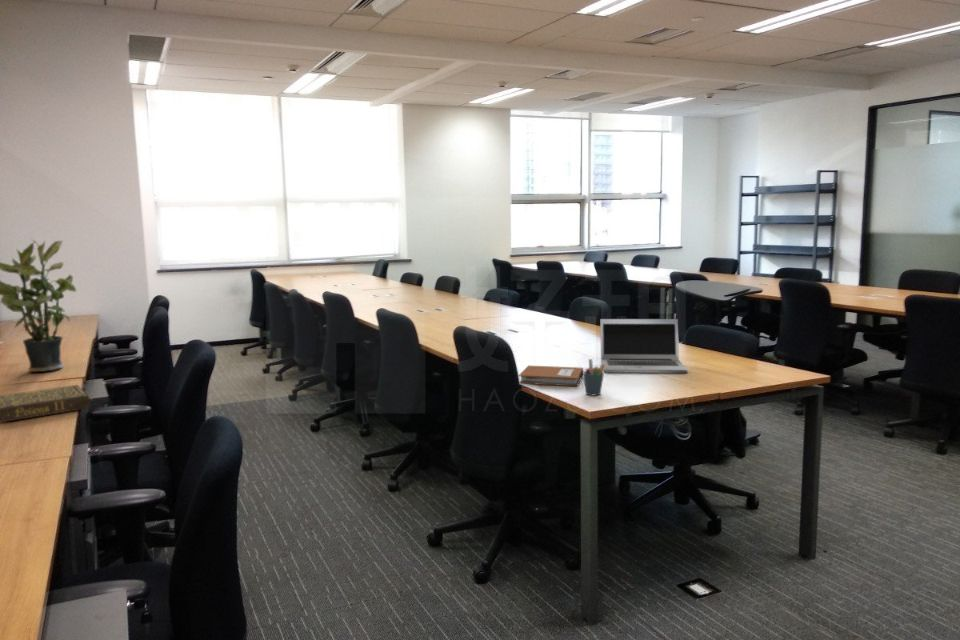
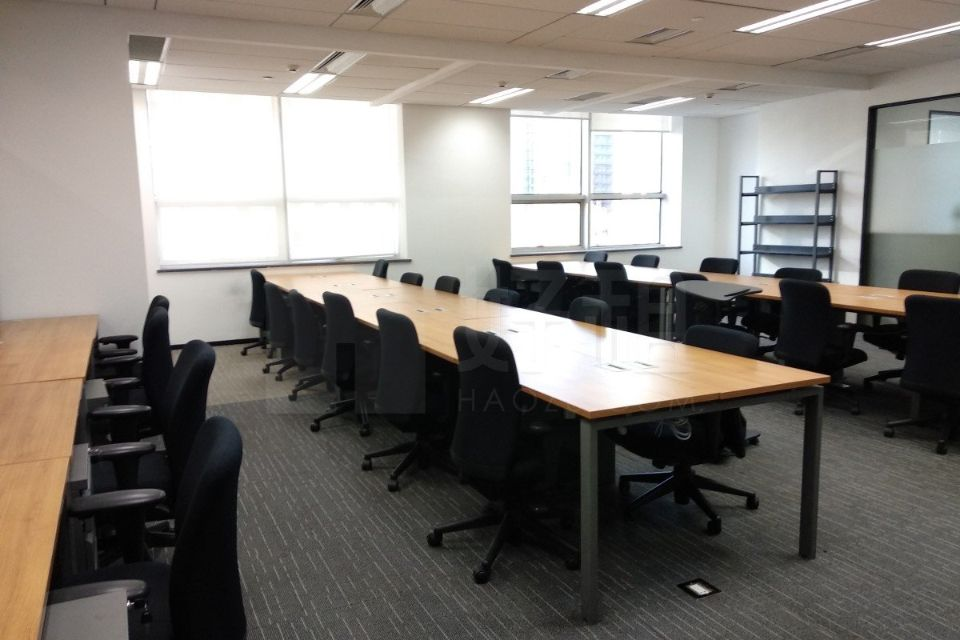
- pen holder [582,358,605,396]
- book [0,384,93,423]
- potted plant [0,238,77,373]
- notebook [518,364,584,387]
- laptop [599,318,688,374]
